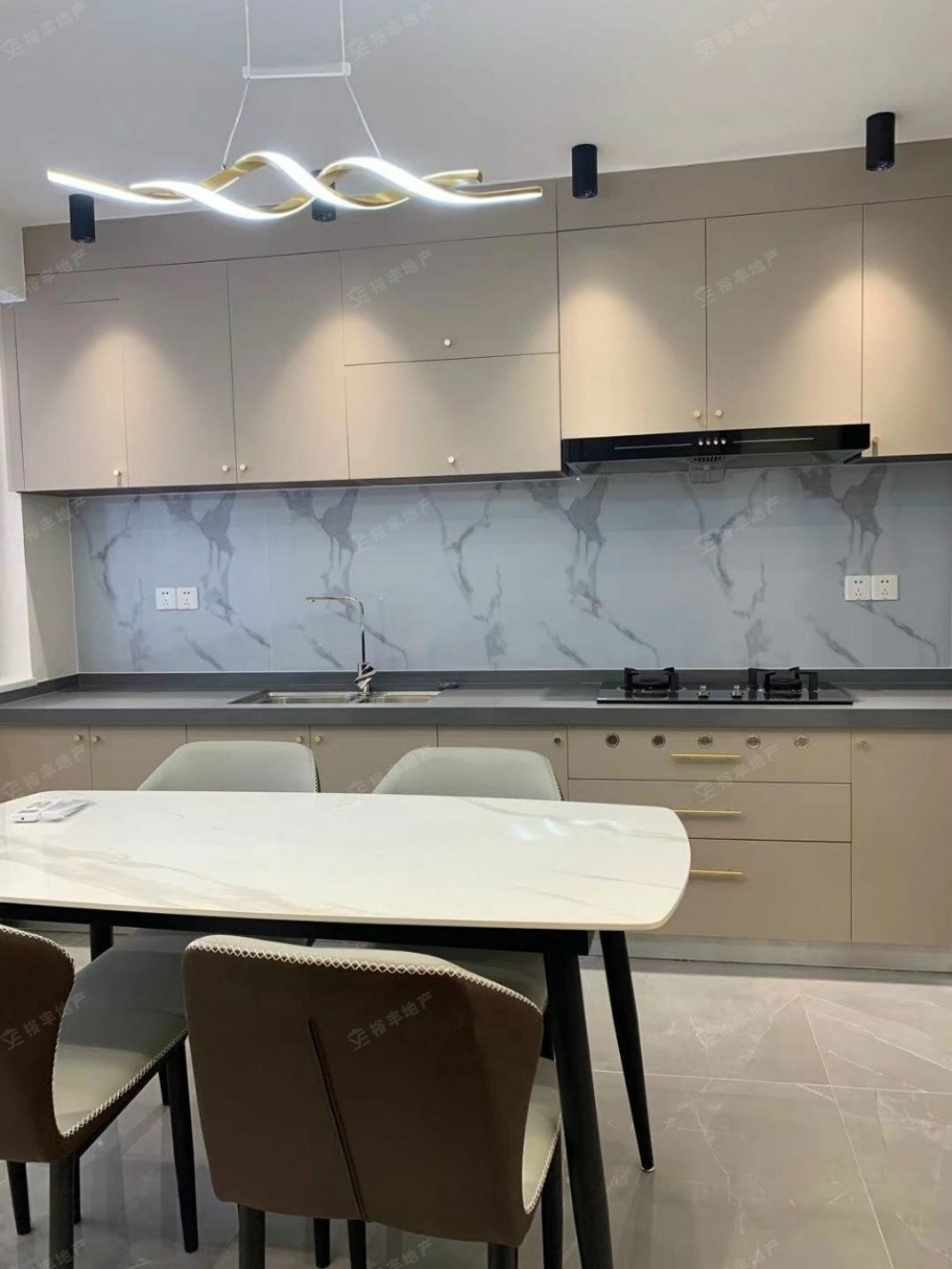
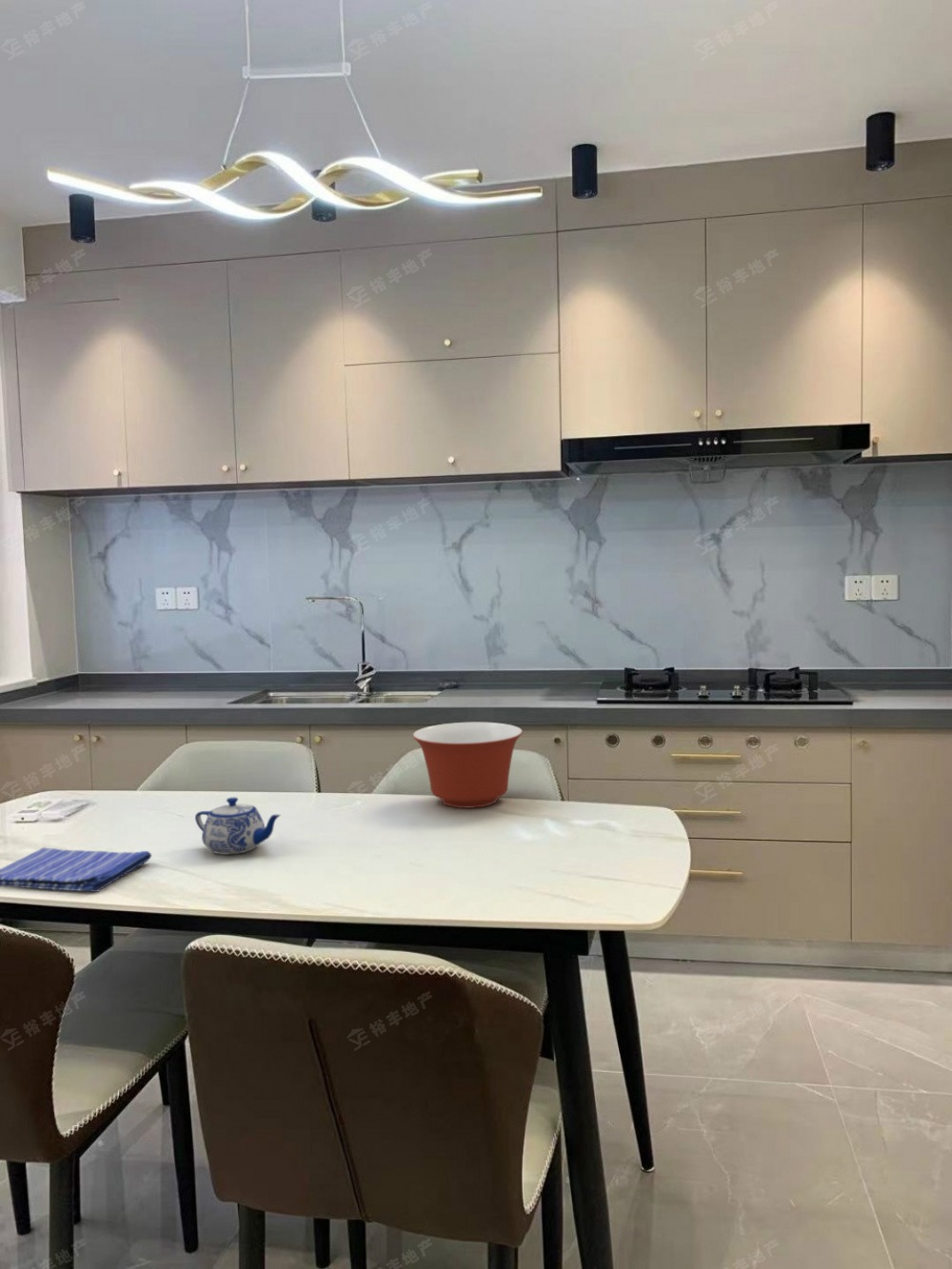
+ dish towel [0,846,152,893]
+ mixing bowl [411,722,524,809]
+ teapot [194,797,282,855]
